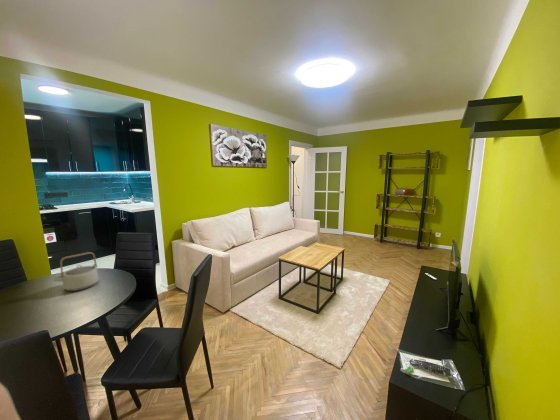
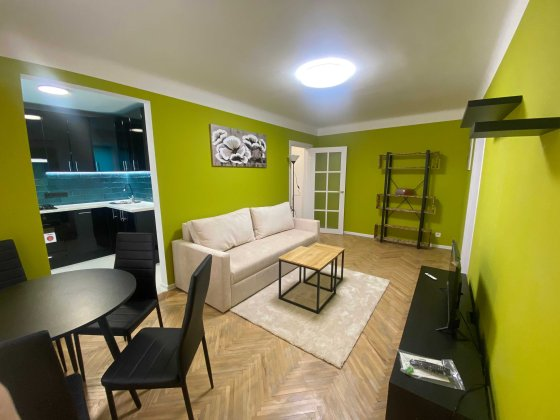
- teapot [53,251,100,292]
